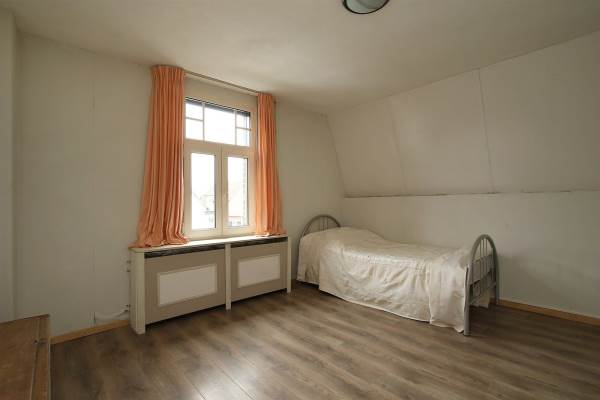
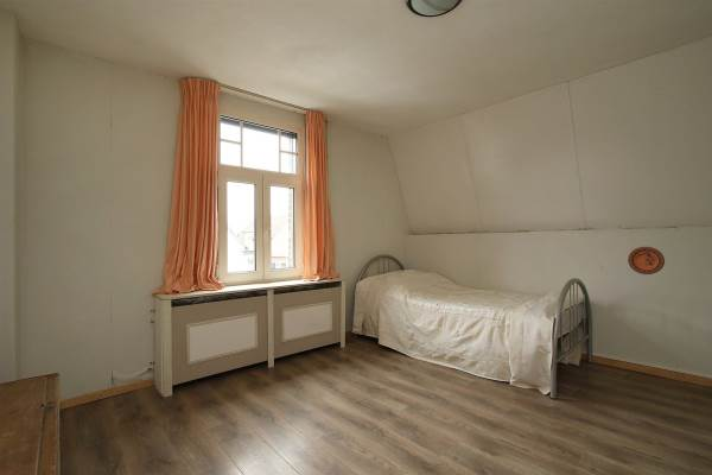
+ decorative plate [627,246,666,276]
